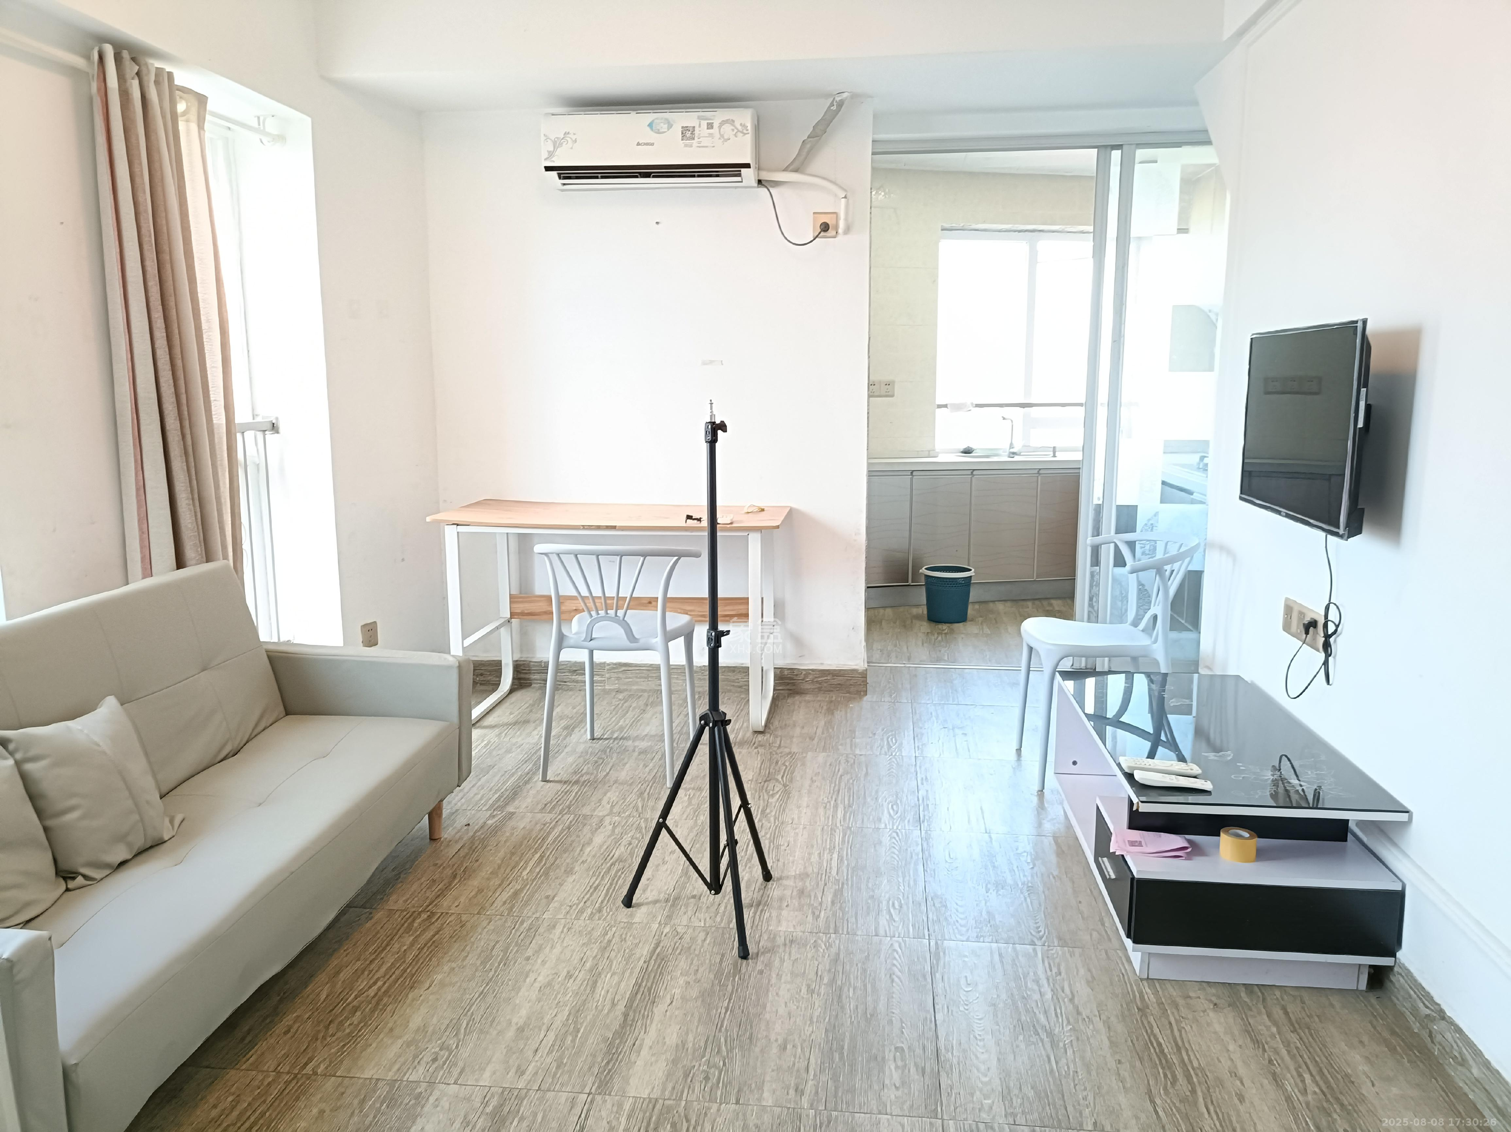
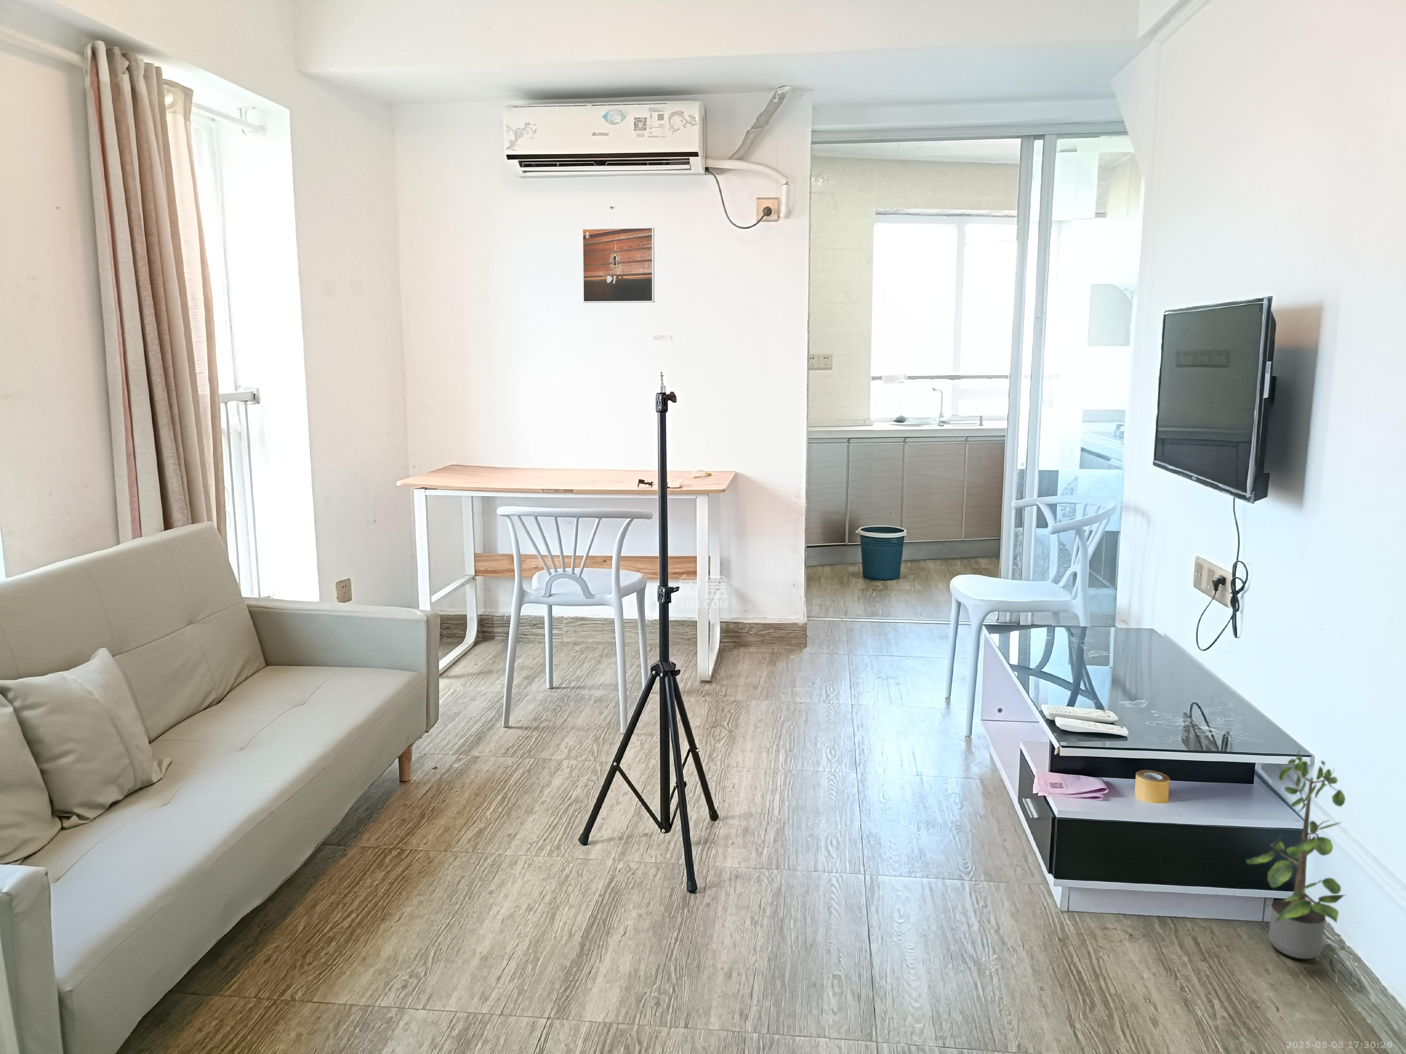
+ potted plant [1247,750,1347,959]
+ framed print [582,227,655,303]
